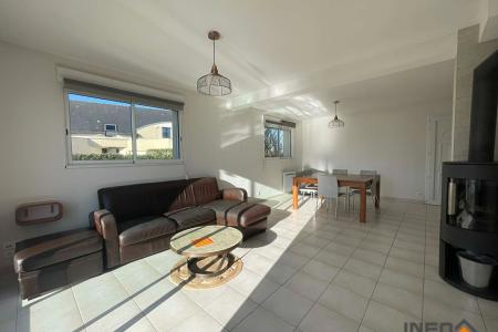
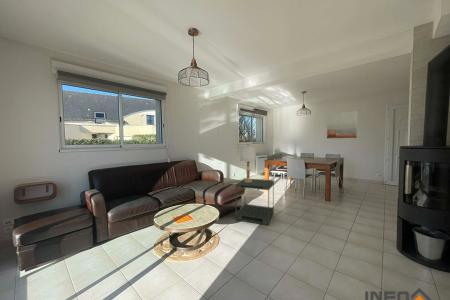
+ side table [235,177,275,226]
+ wall art [326,110,358,139]
+ lamp [239,144,257,182]
